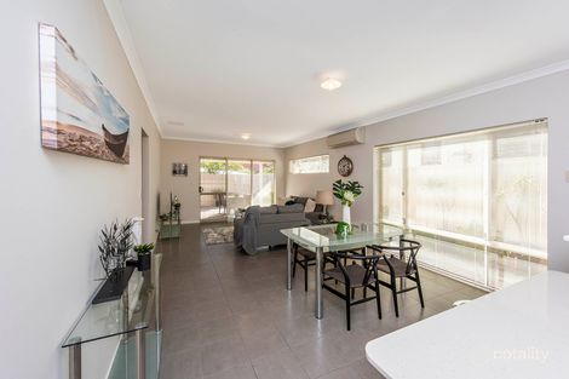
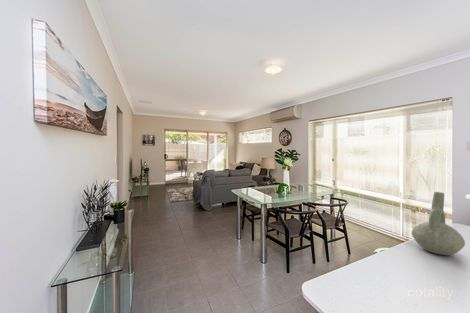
+ decorative vase [411,191,466,256]
